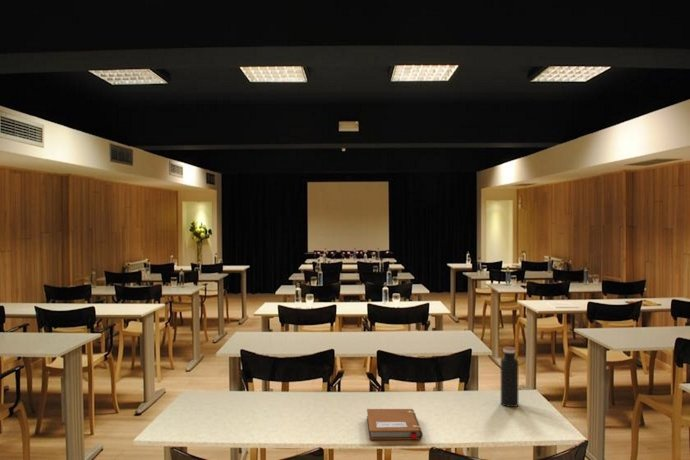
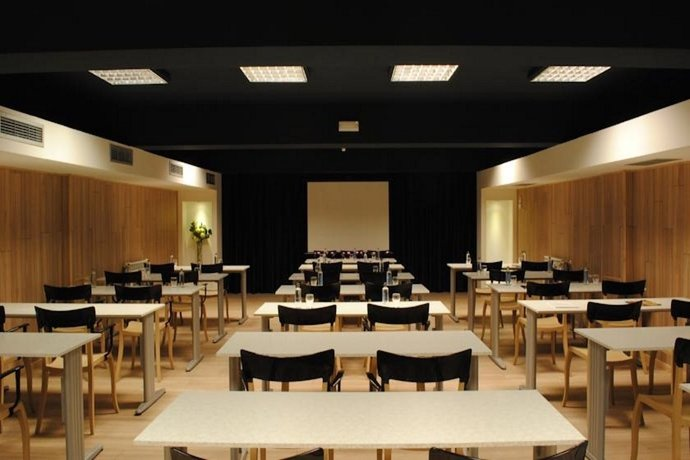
- water bottle [500,345,519,408]
- notebook [366,408,423,441]
